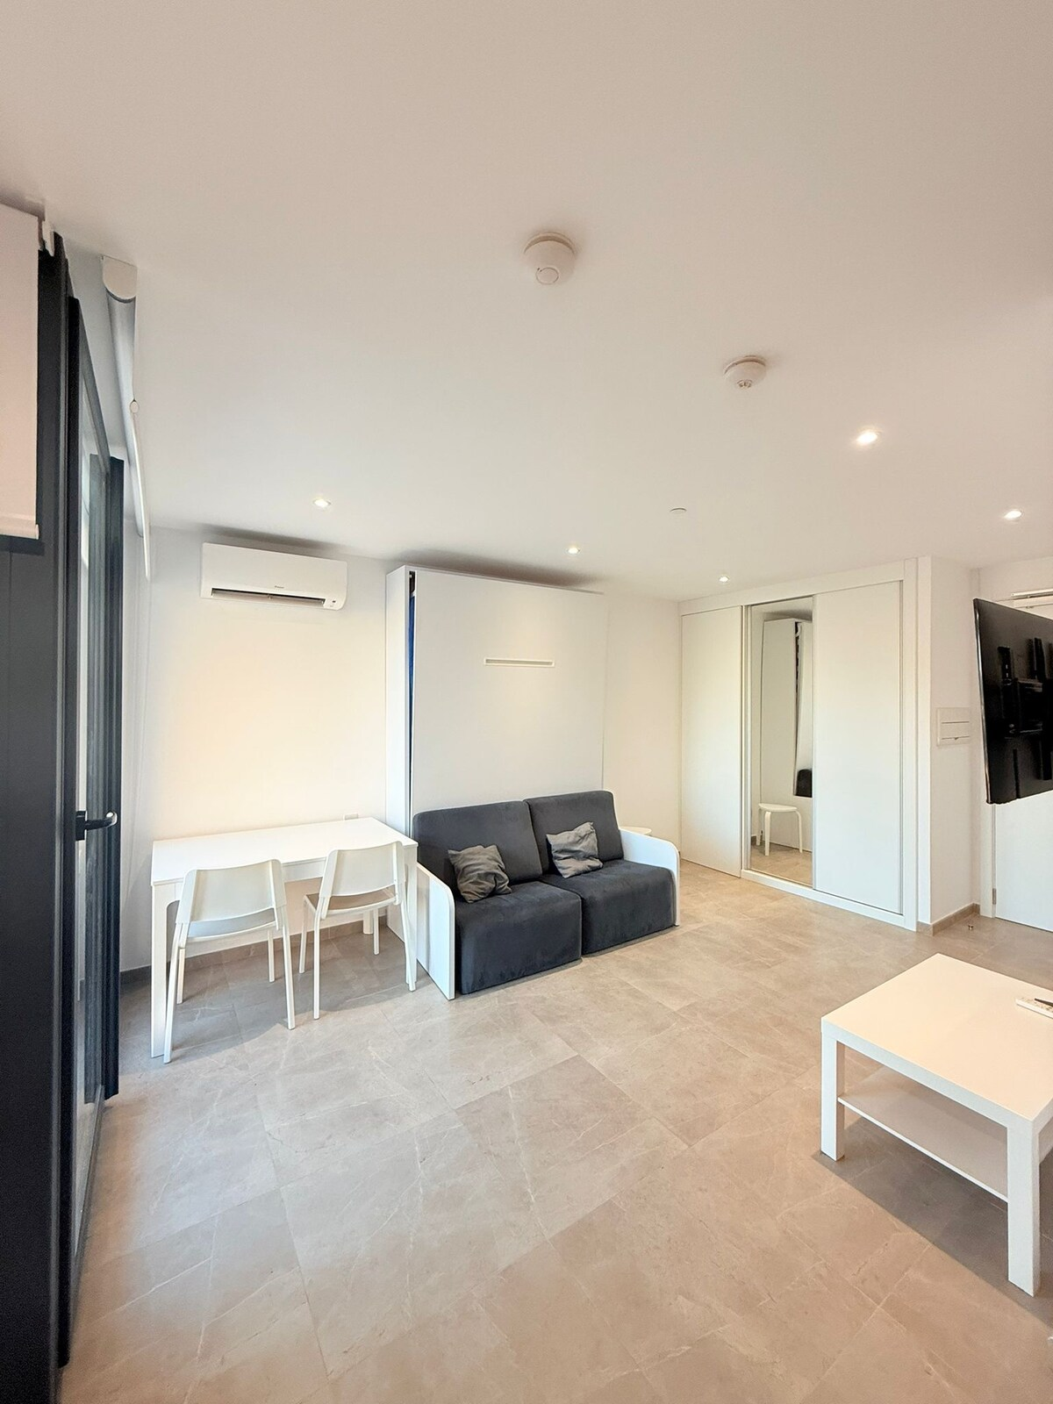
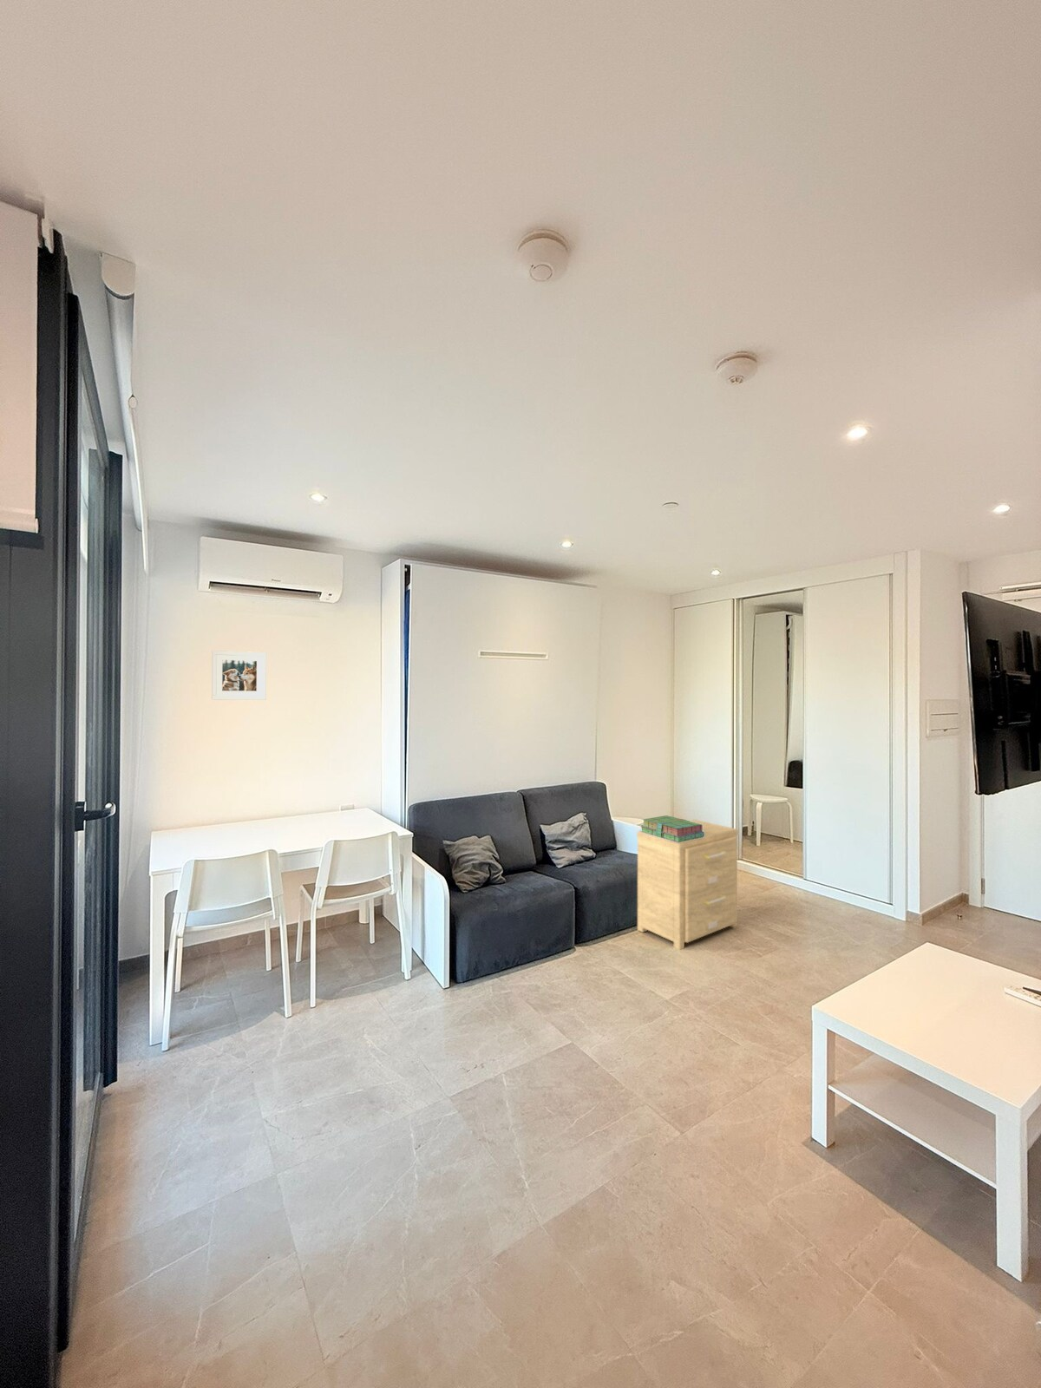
+ side table [636,819,738,951]
+ stack of books [640,814,704,843]
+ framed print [211,650,267,701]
